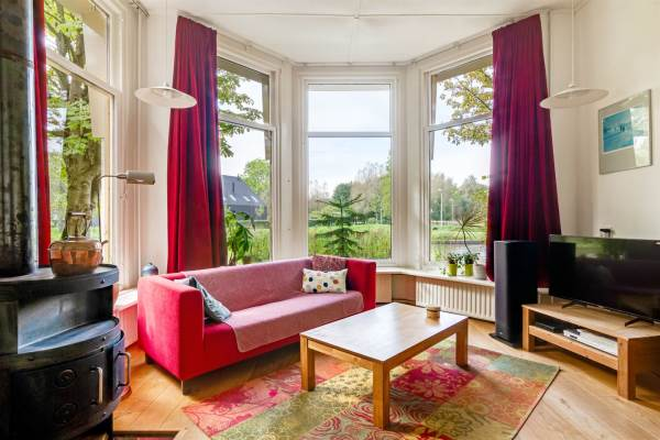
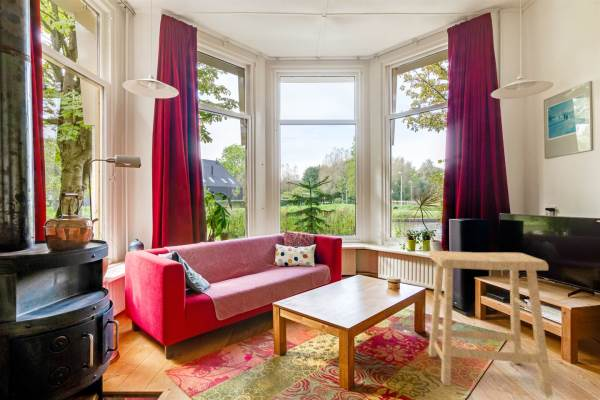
+ stool [427,250,554,396]
